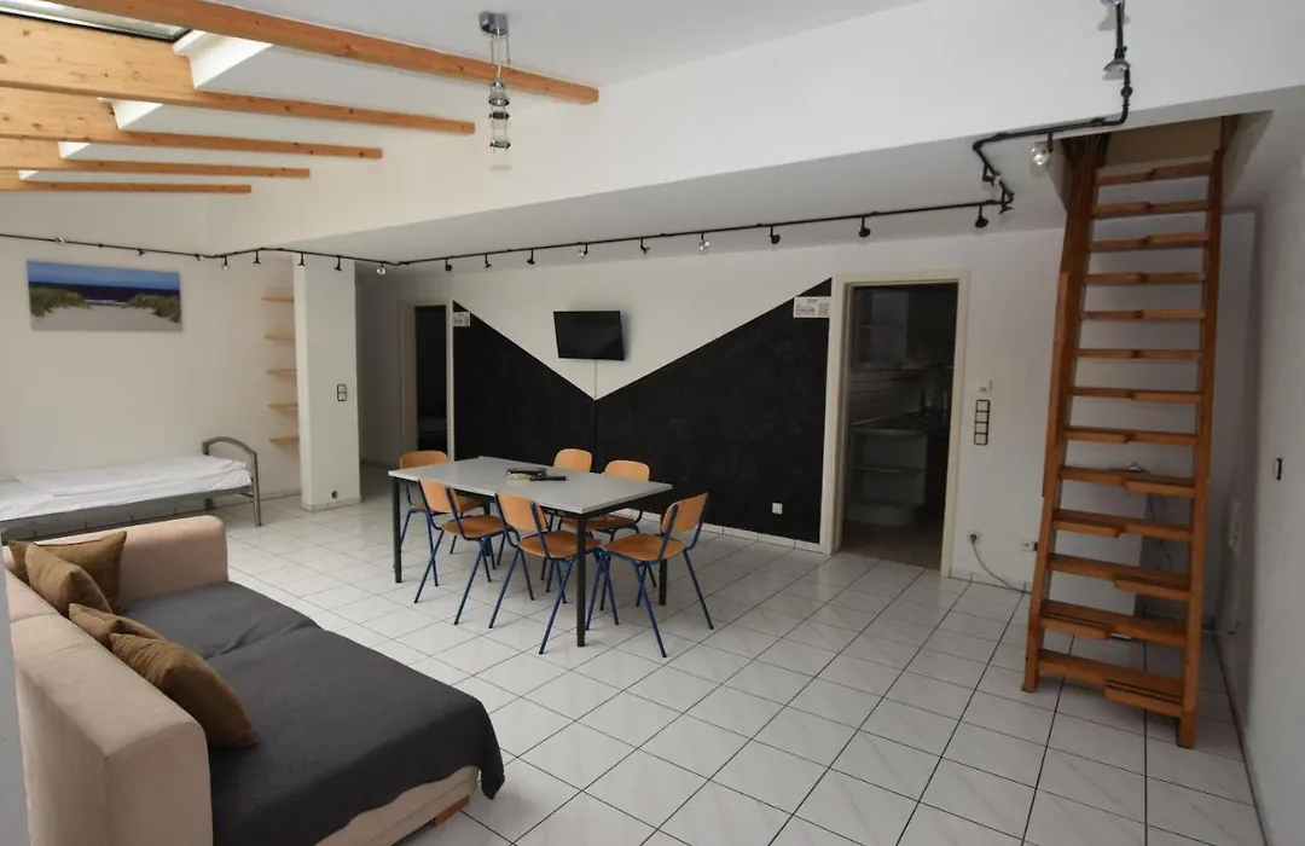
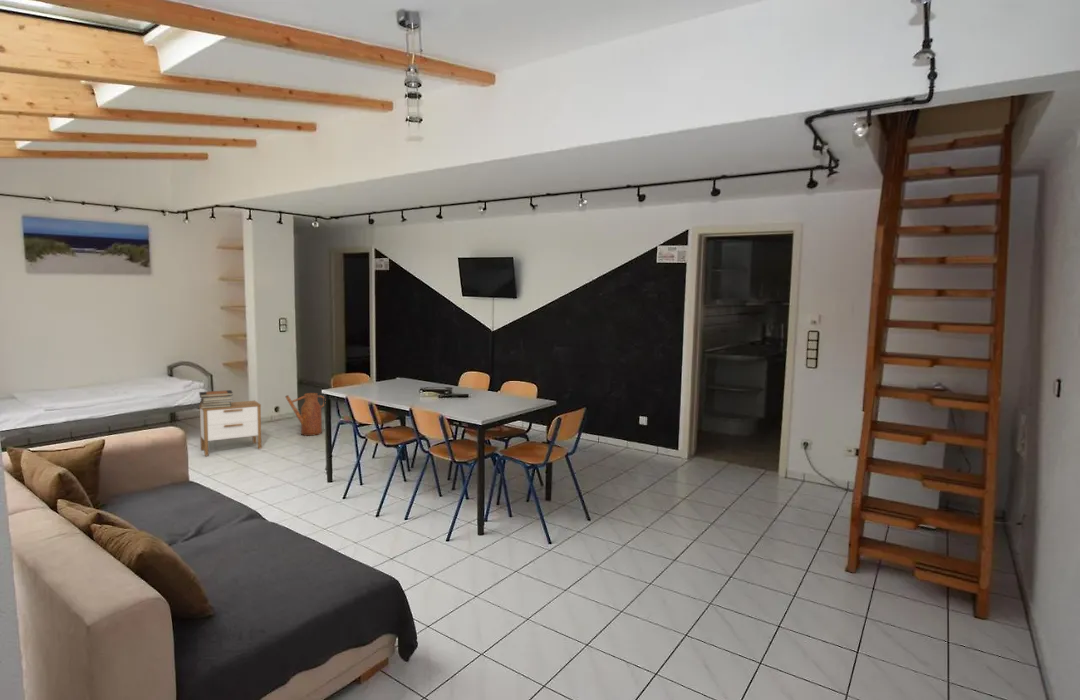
+ book stack [198,389,234,409]
+ watering can [284,392,325,437]
+ nightstand [198,400,262,457]
